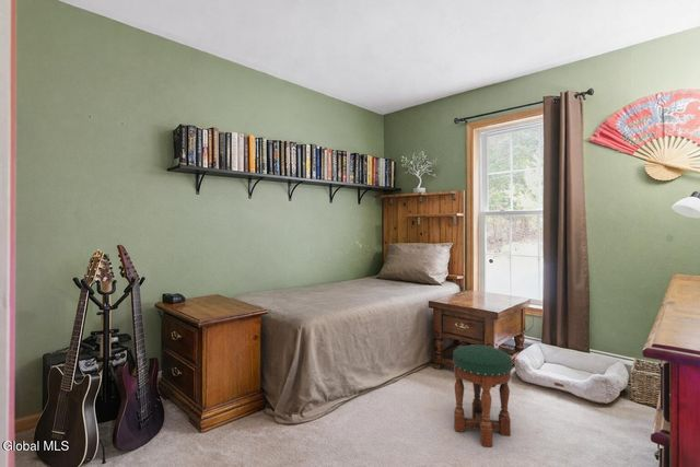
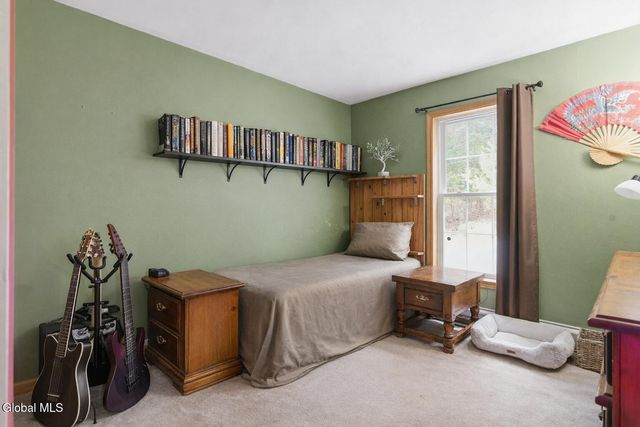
- stool [452,343,513,448]
